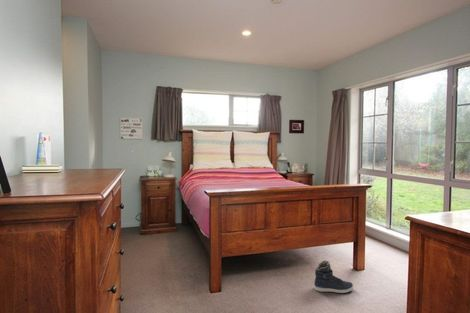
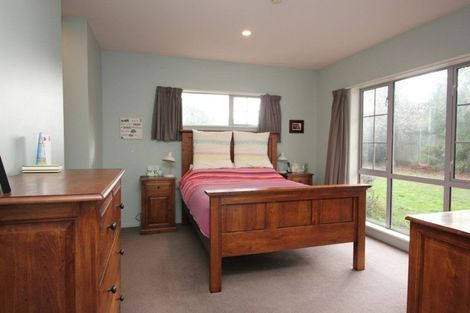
- sneaker [313,260,354,294]
